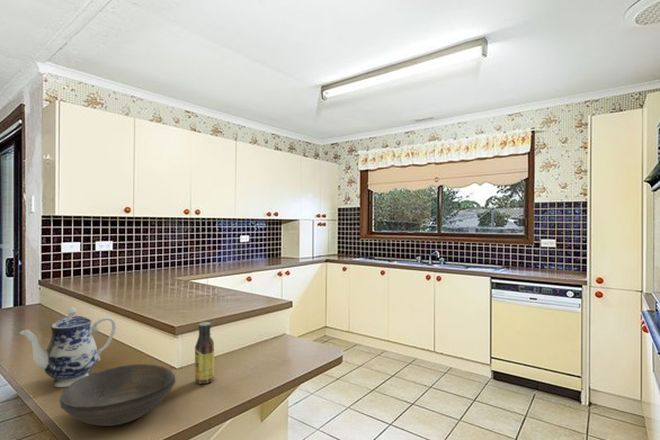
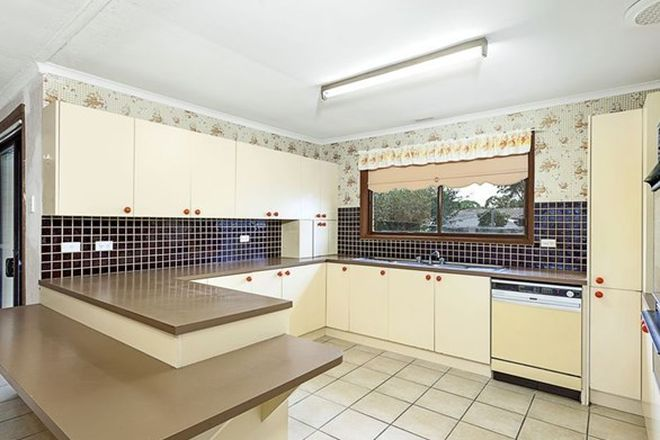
- sauce bottle [194,321,215,385]
- teapot [18,306,117,388]
- bowl [59,363,177,427]
